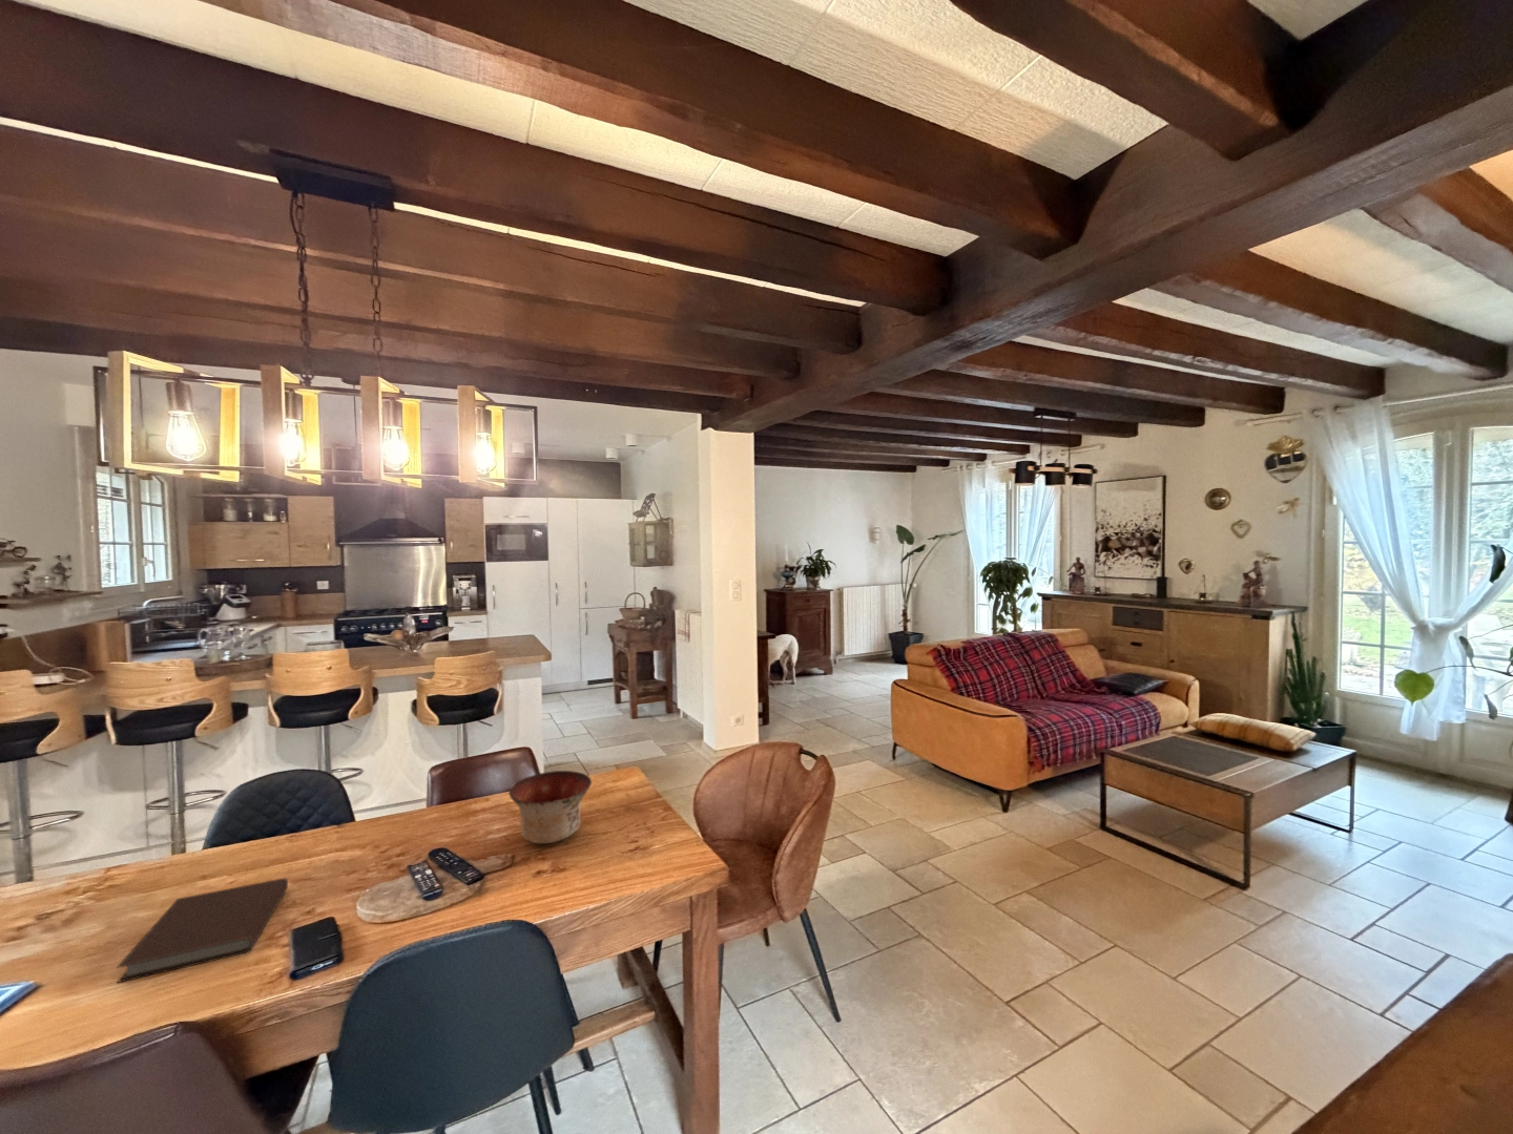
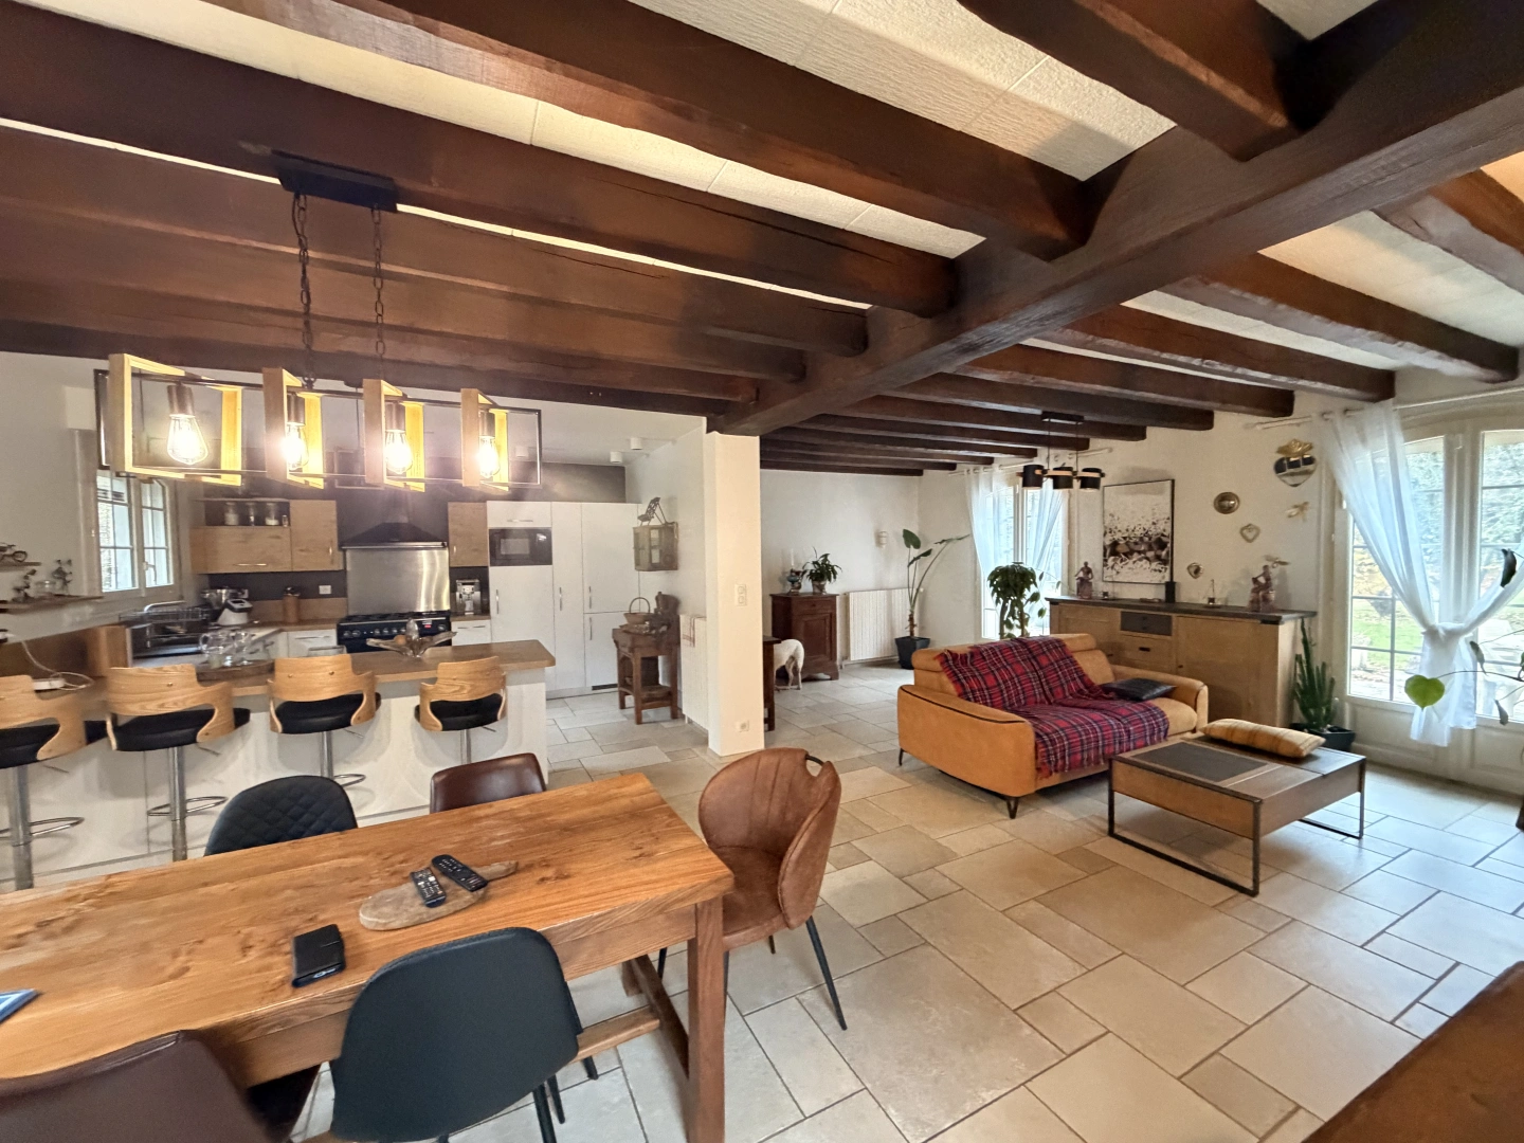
- bowl [508,770,592,845]
- notebook [116,878,289,984]
